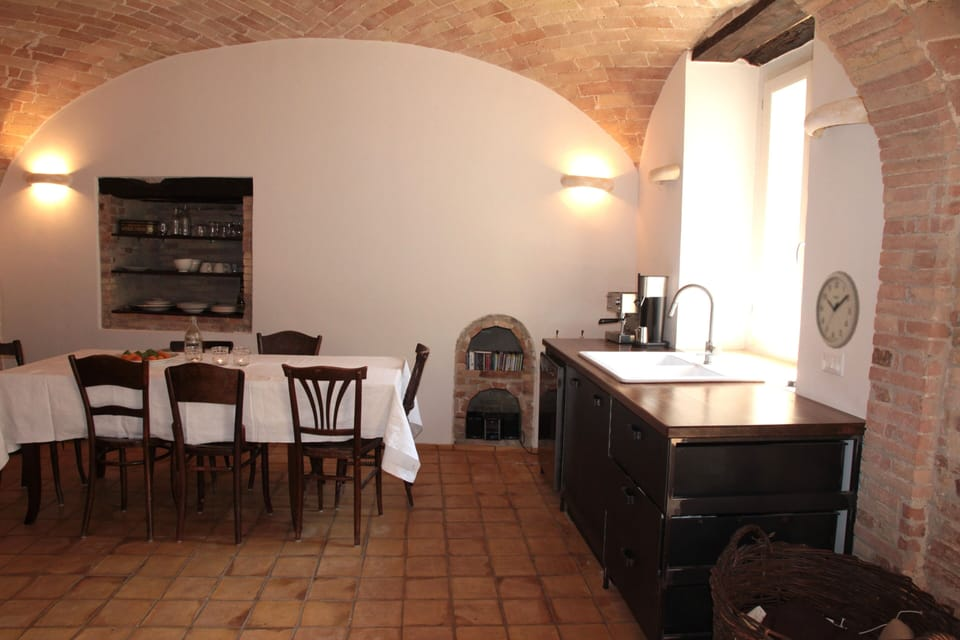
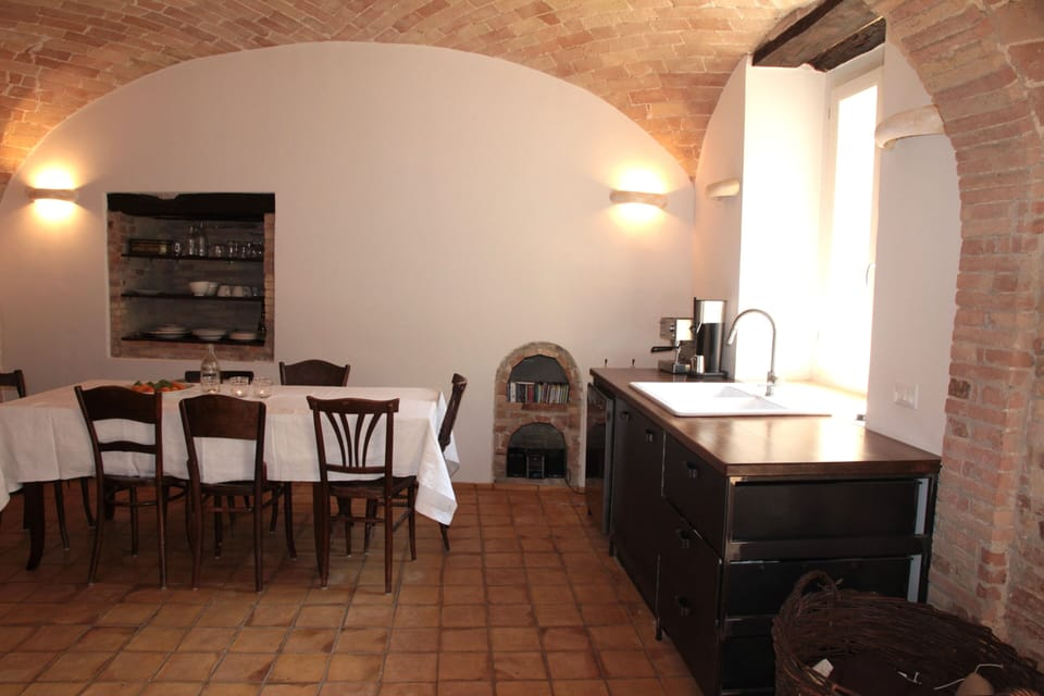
- wall clock [815,270,861,350]
